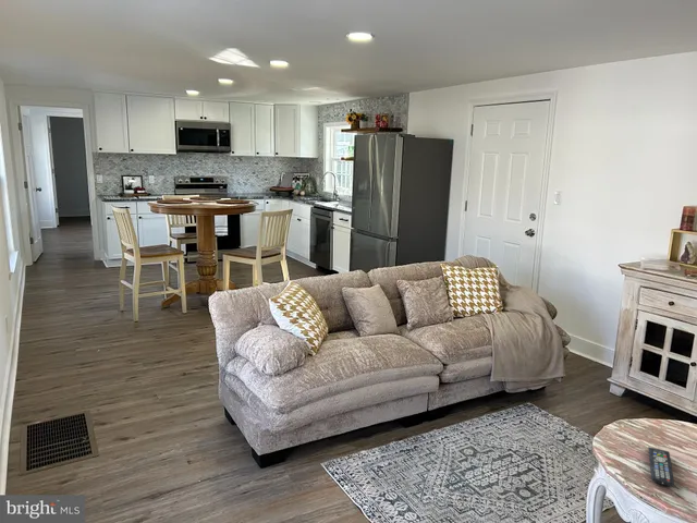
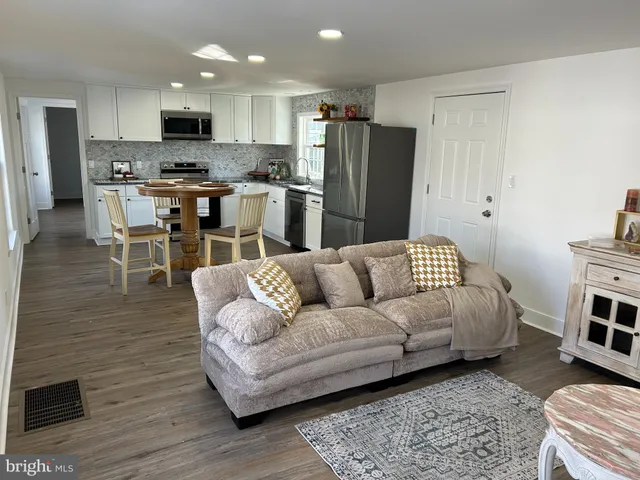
- remote control [647,446,675,487]
